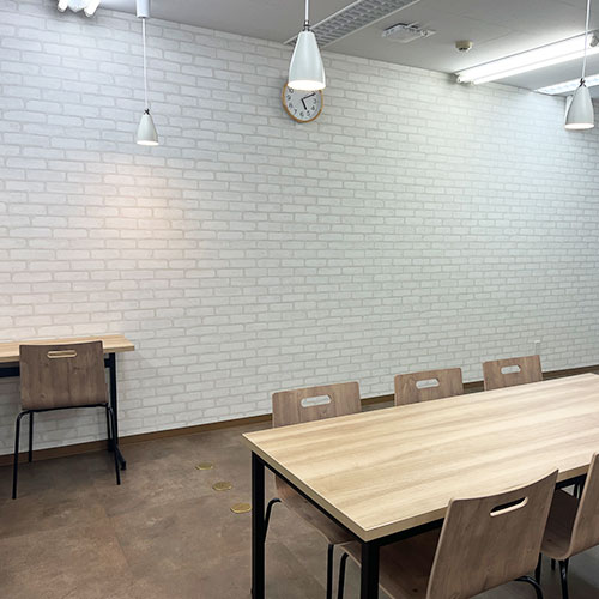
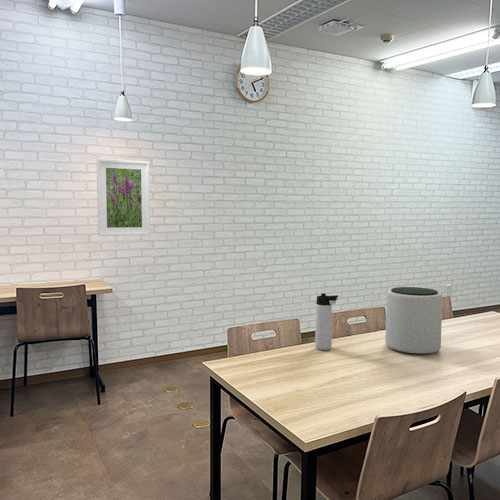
+ thermos bottle [314,292,339,351]
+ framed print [96,158,151,237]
+ plant pot [385,286,443,356]
